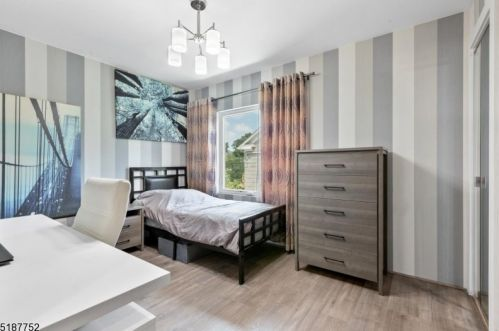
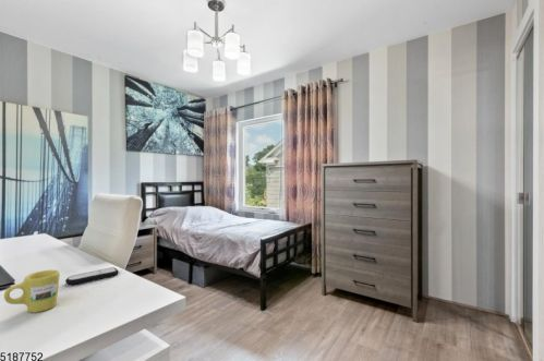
+ mug [3,269,61,313]
+ remote control [64,266,120,286]
